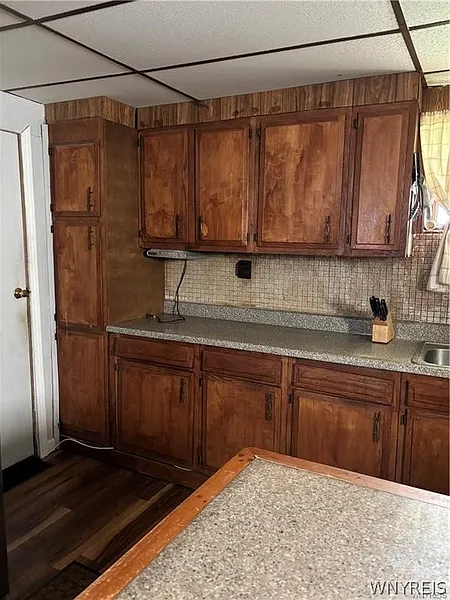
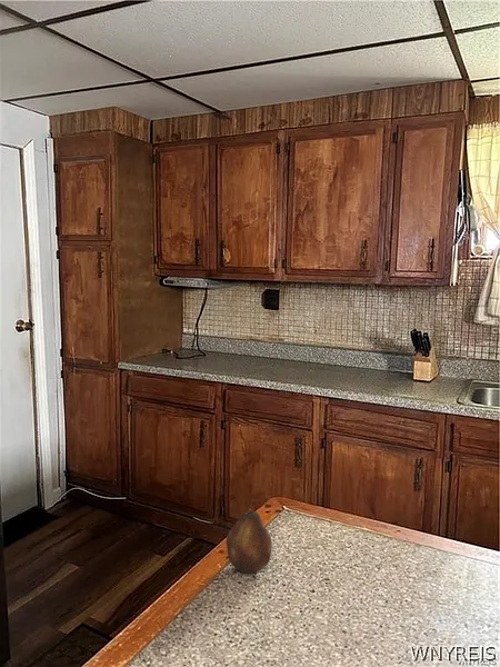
+ fruit [226,508,273,574]
